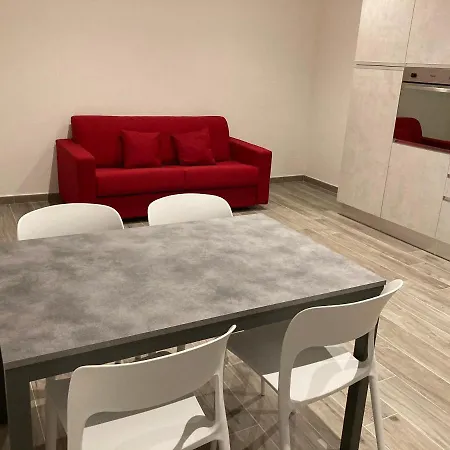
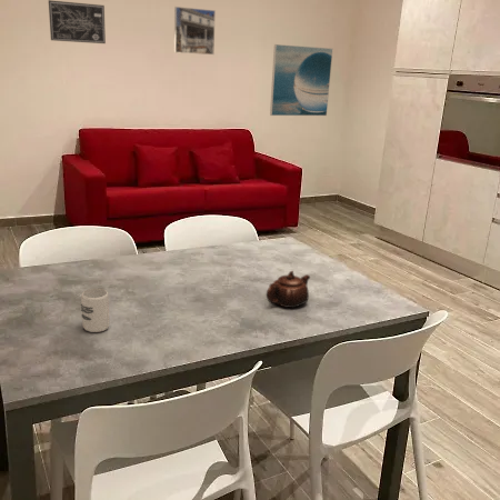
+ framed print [269,43,334,117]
+ cup [80,288,110,333]
+ wall art [48,0,107,44]
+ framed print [173,6,217,56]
+ teapot [266,270,311,309]
